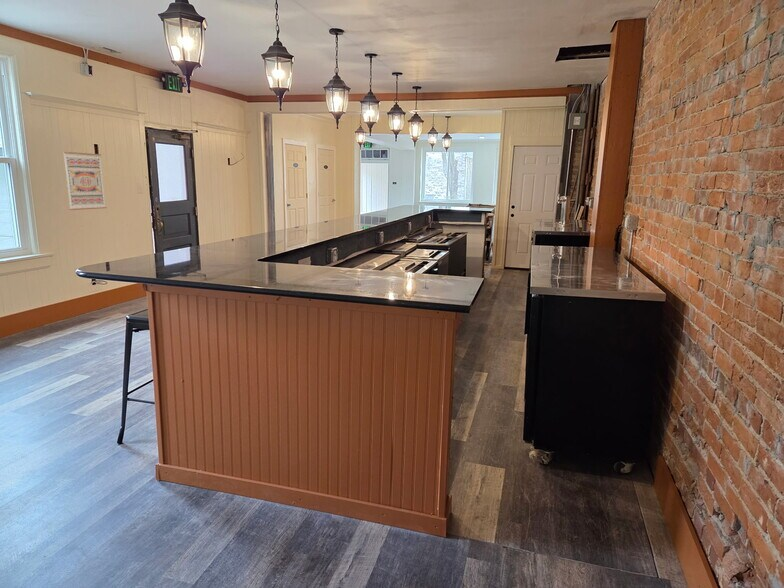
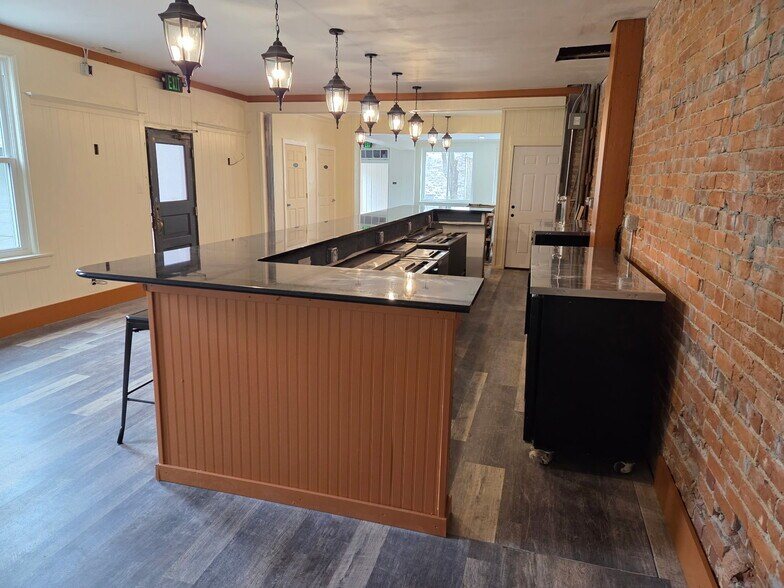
- wall art [62,151,108,211]
